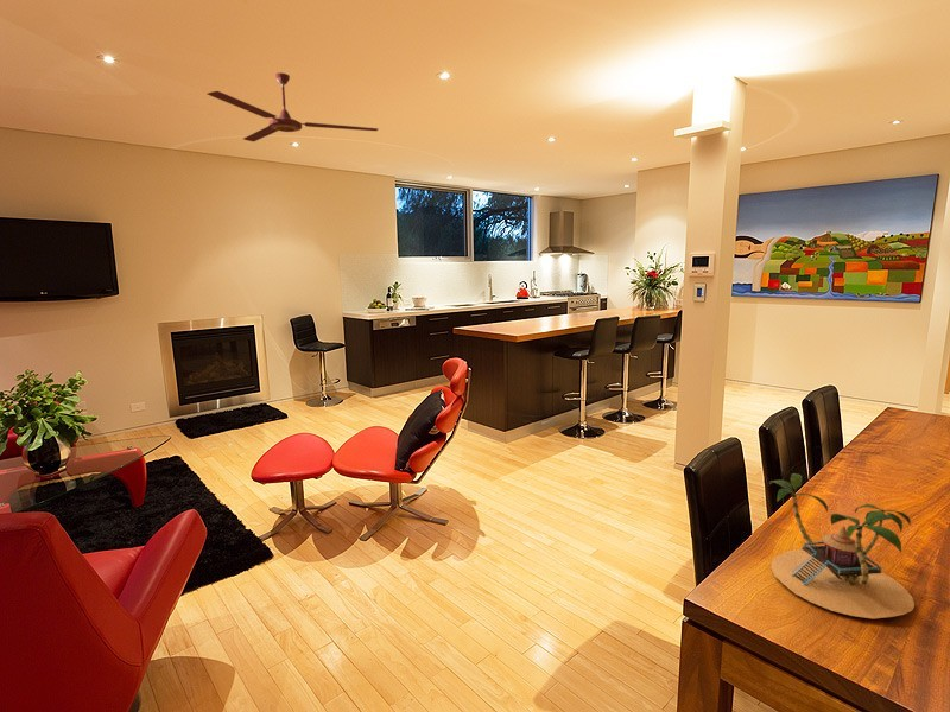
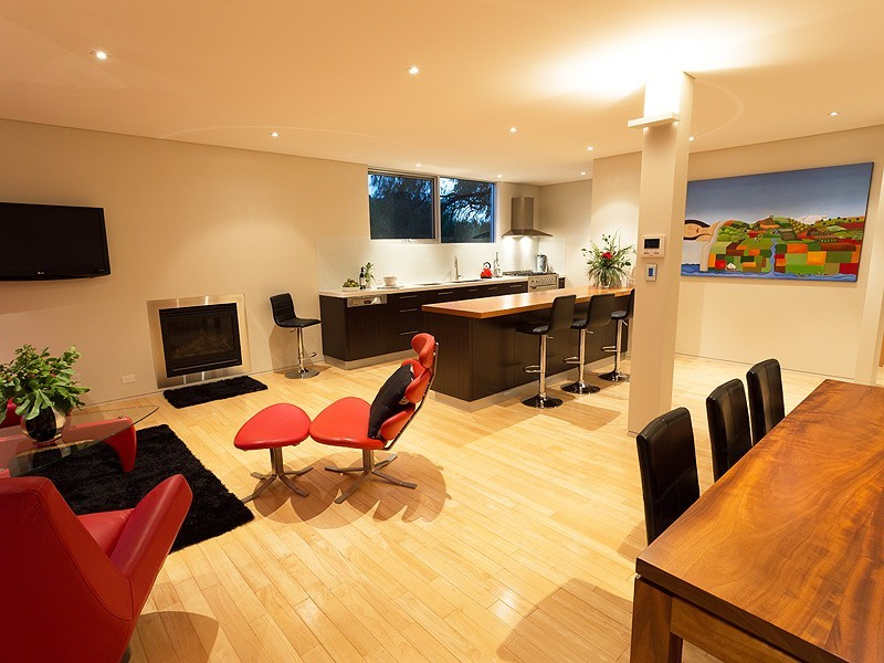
- ceiling fan [207,71,379,142]
- plant [768,472,916,619]
